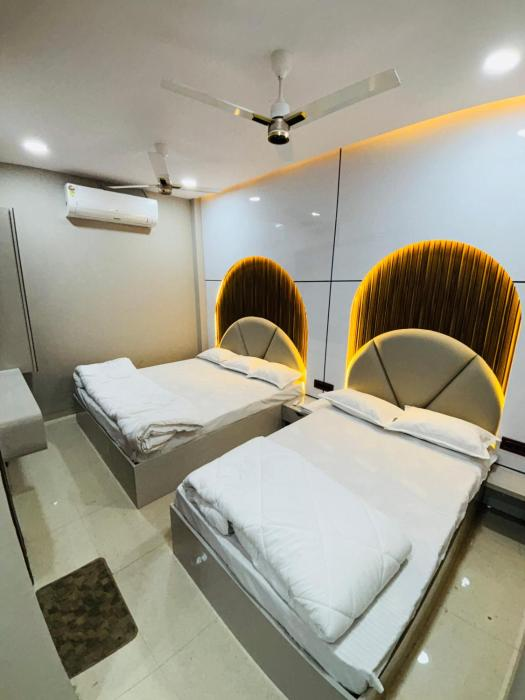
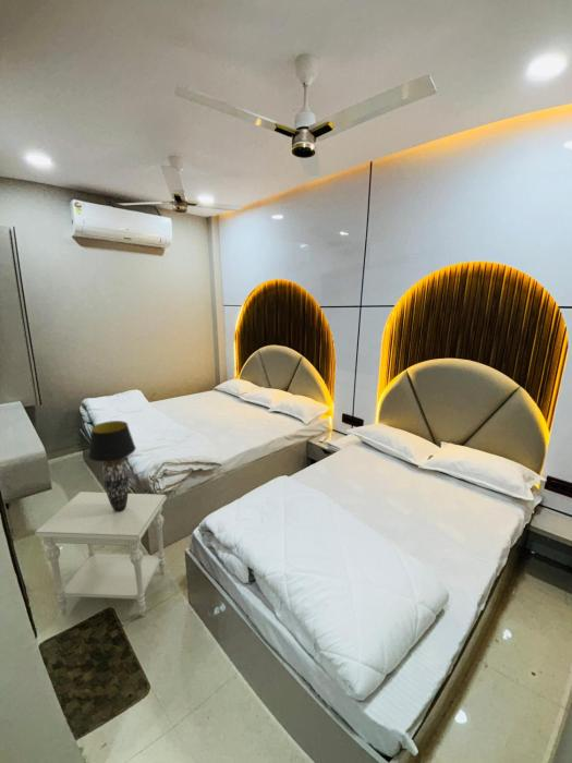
+ table lamp [87,420,137,512]
+ side table [34,491,168,618]
